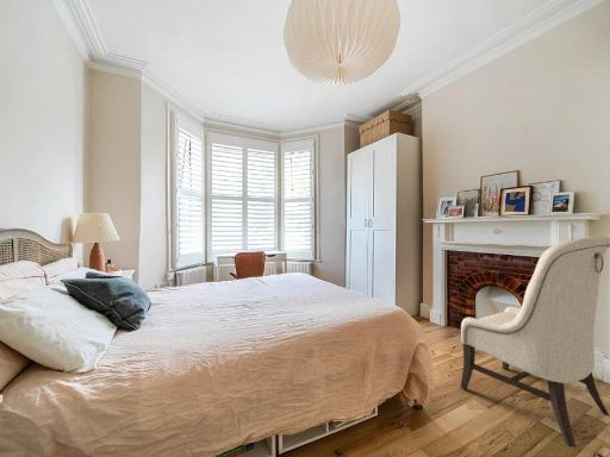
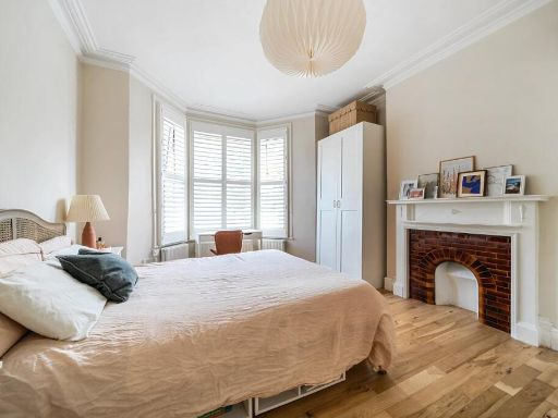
- chair [460,236,610,447]
